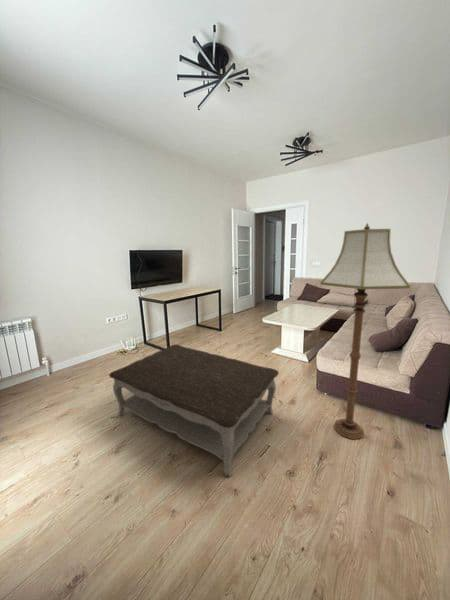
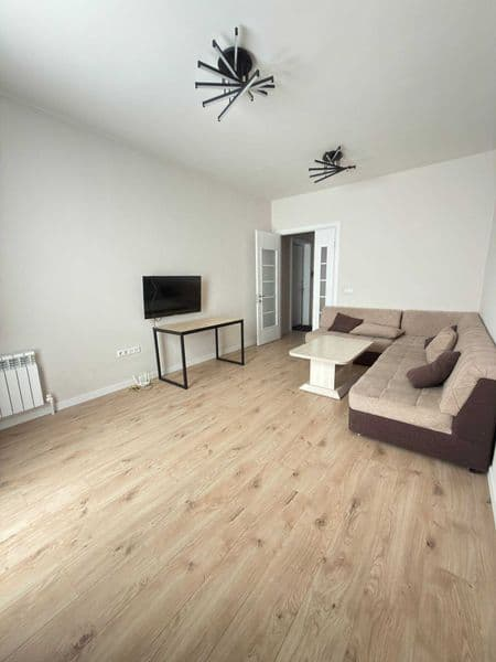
- floor lamp [319,222,411,440]
- coffee table [108,344,280,478]
